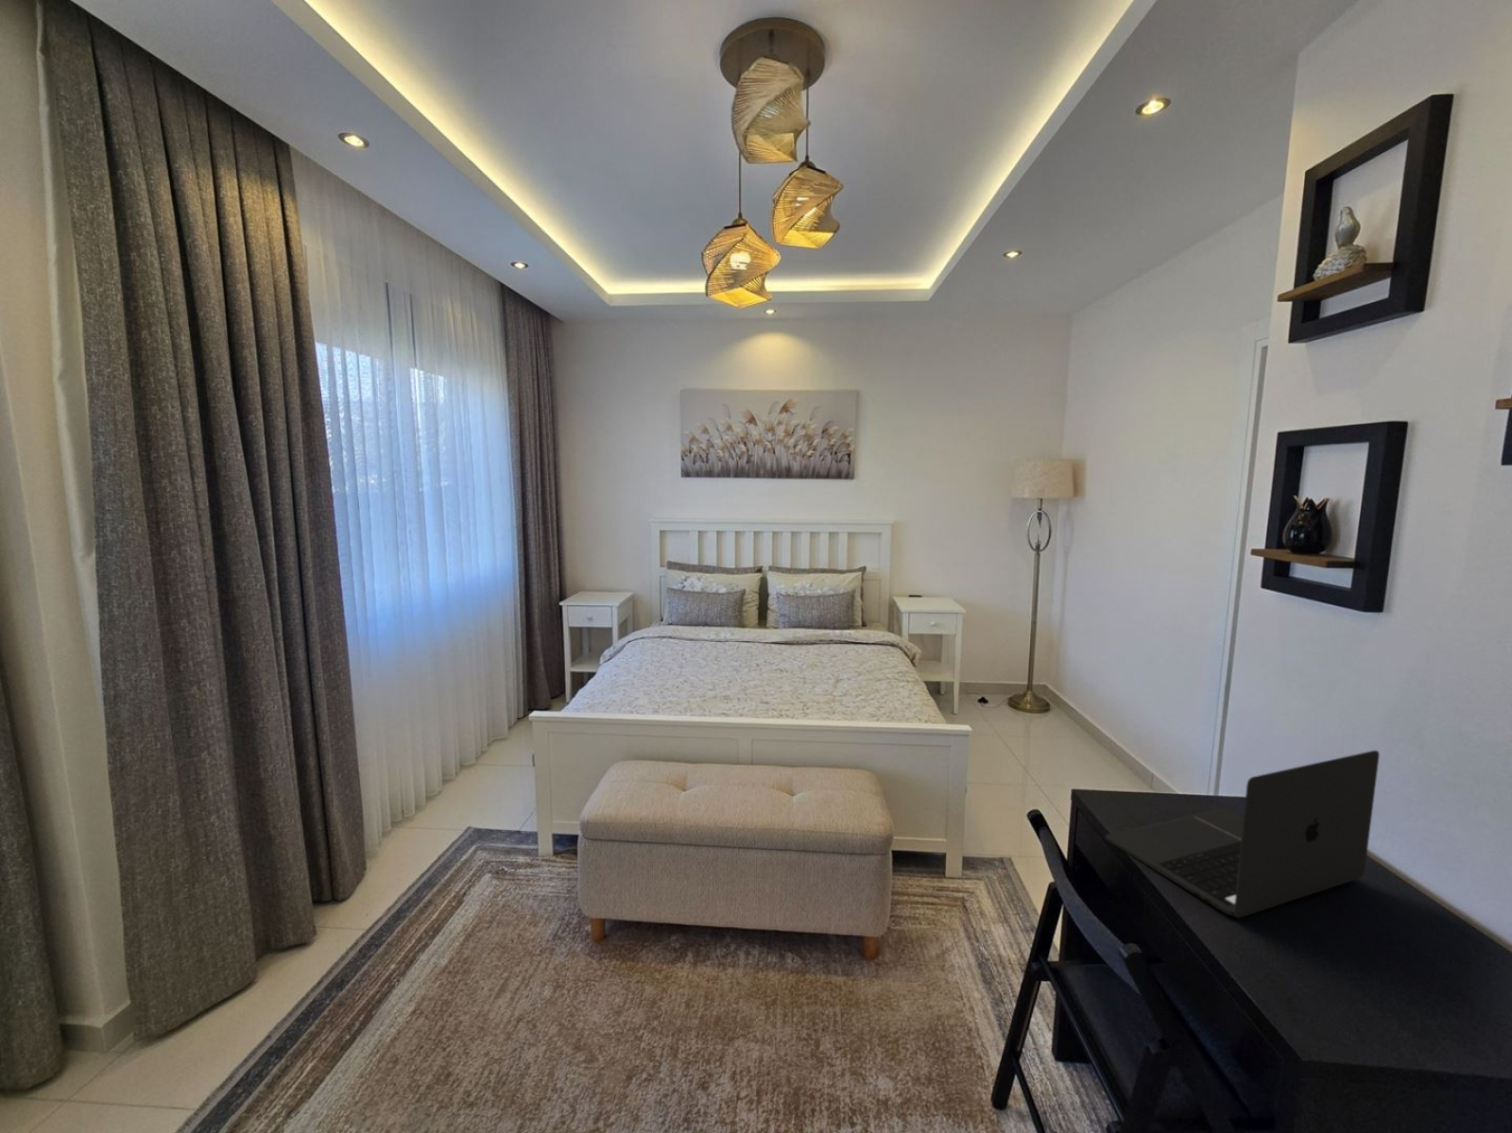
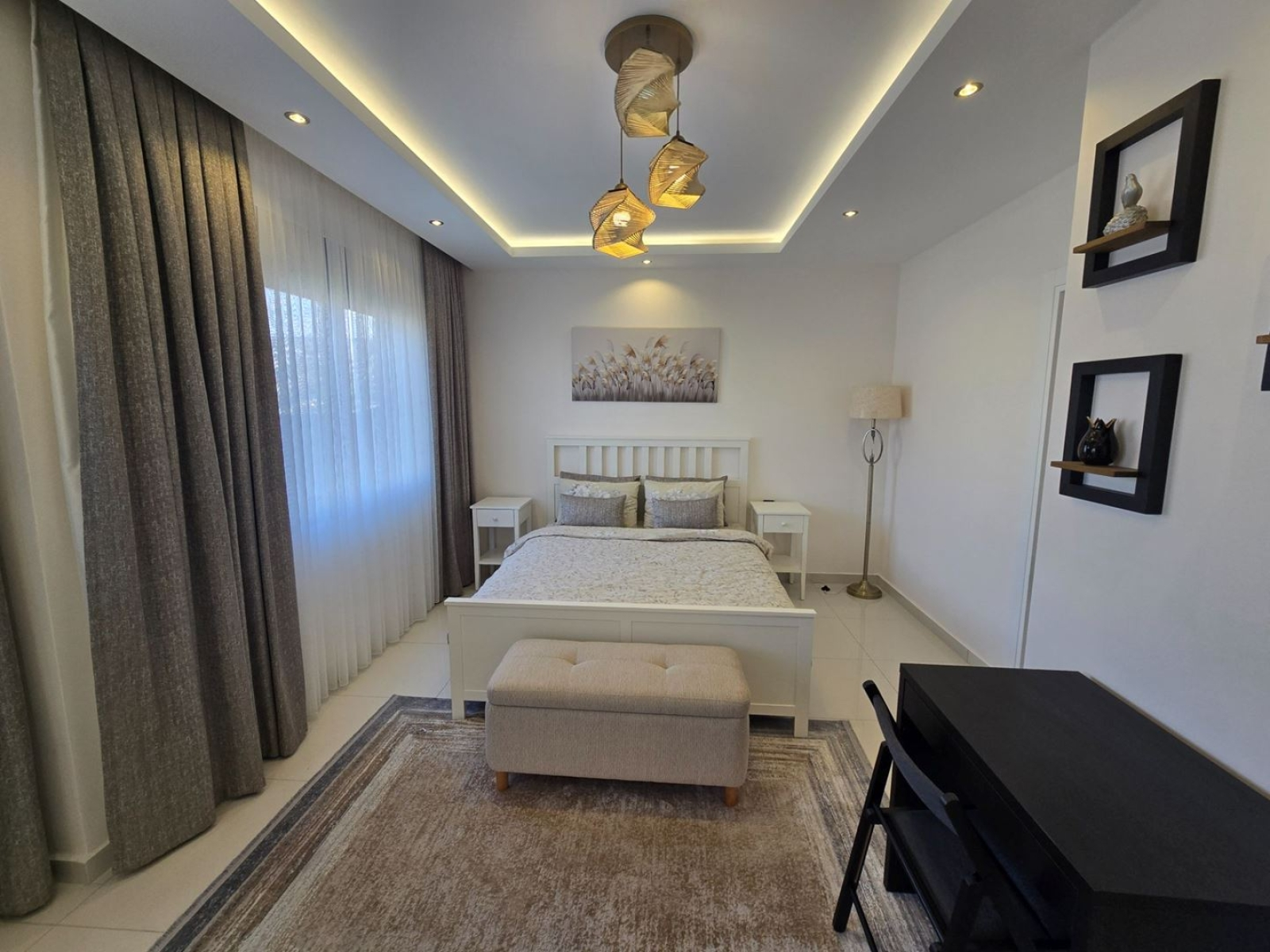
- laptop [1105,750,1381,919]
